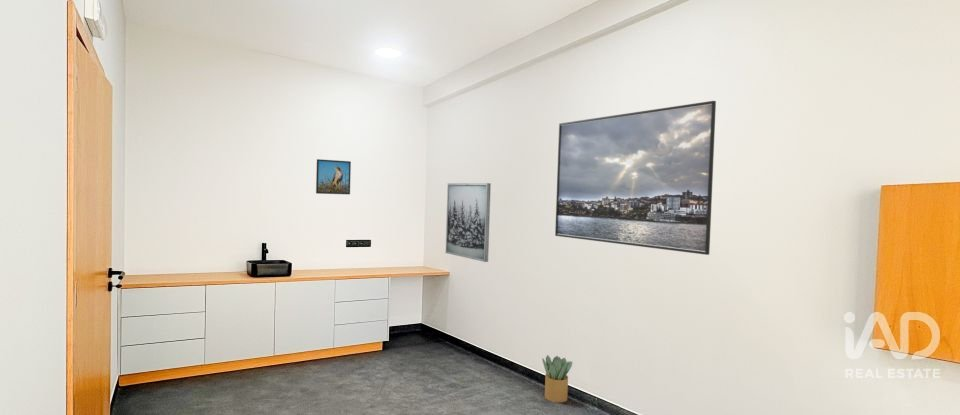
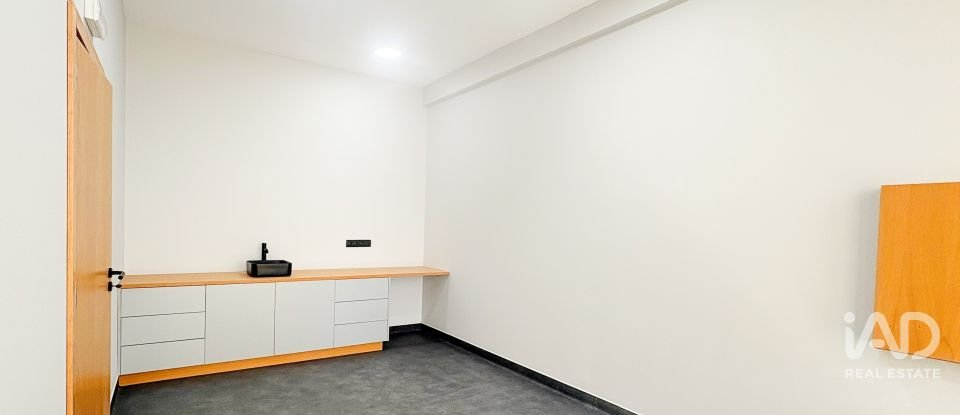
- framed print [554,100,717,256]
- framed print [315,158,352,195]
- potted plant [541,354,573,403]
- wall art [445,182,492,263]
